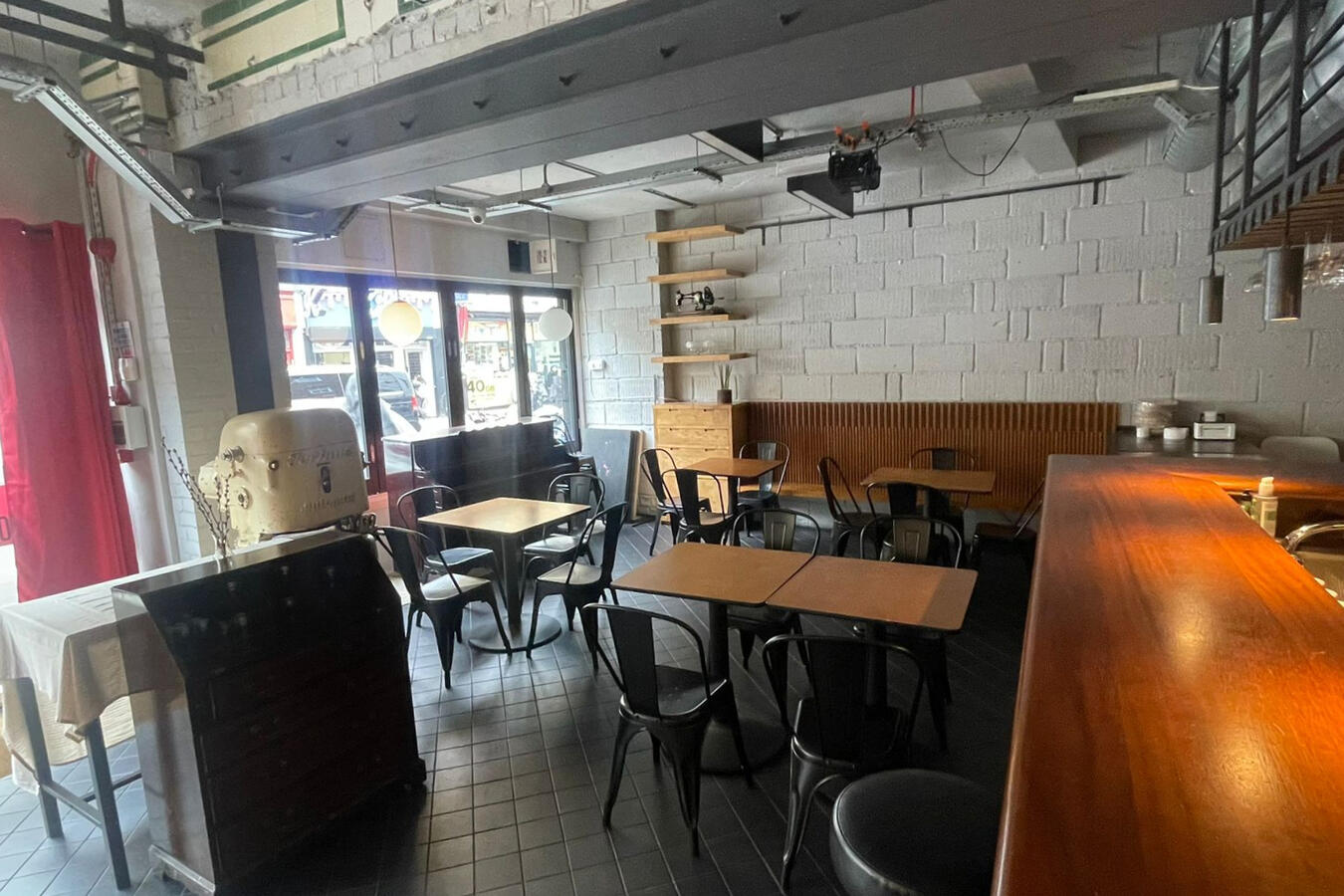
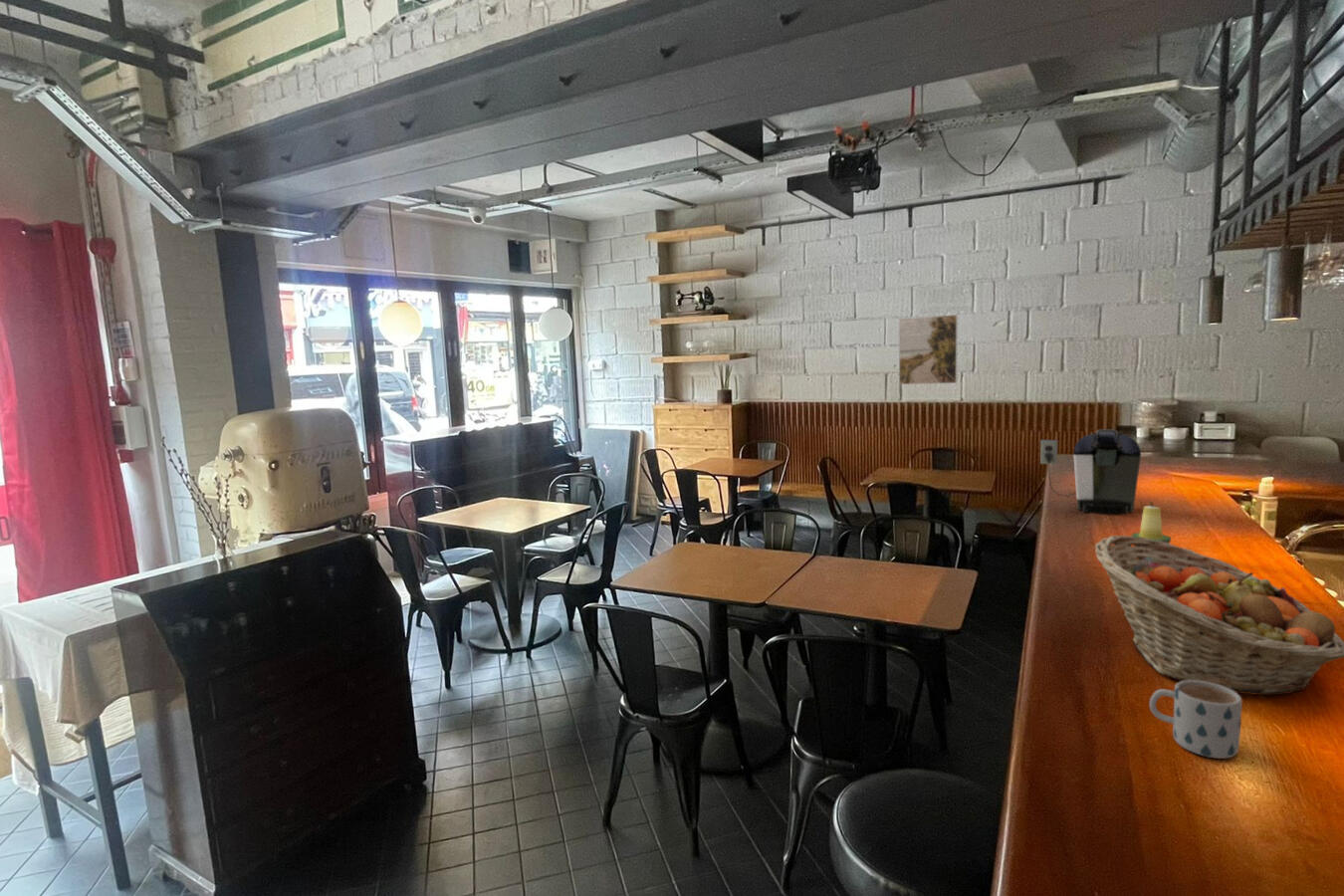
+ mug [1149,680,1243,760]
+ coffee maker [1039,428,1142,516]
+ fruit basket [1093,535,1344,696]
+ candle holder [1130,501,1172,544]
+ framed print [898,314,959,385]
